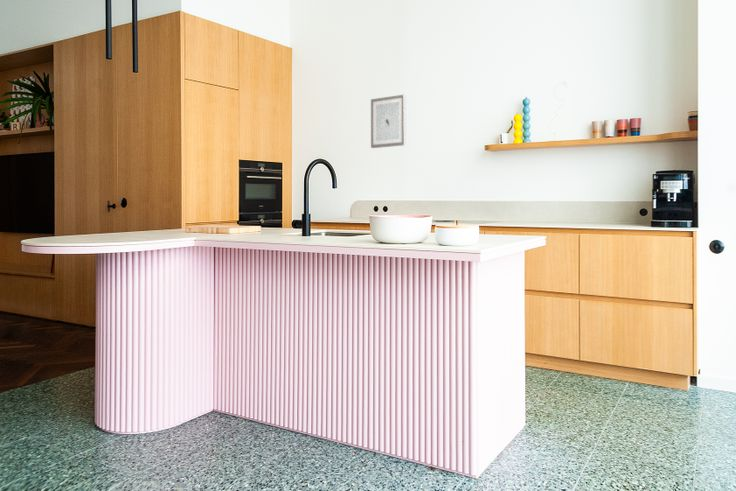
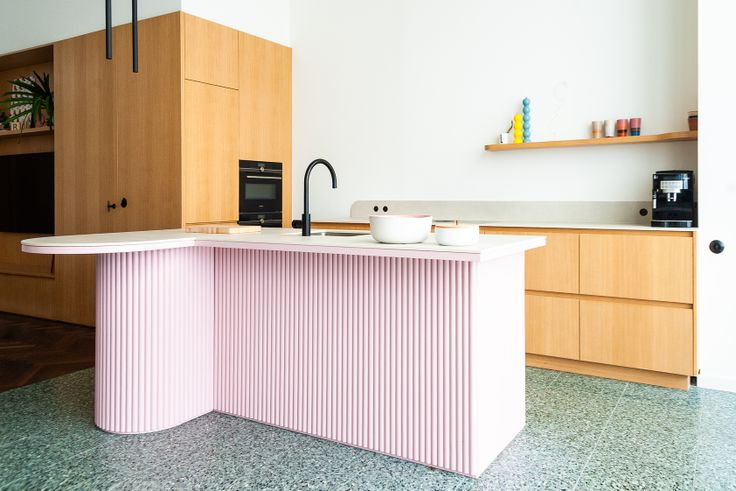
- wall art [370,93,408,149]
